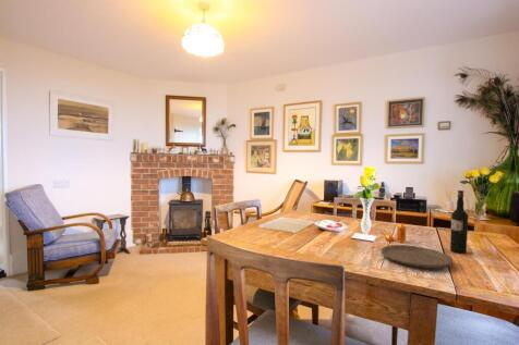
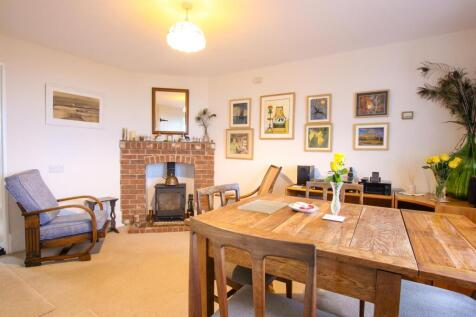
- wine bottle [449,189,469,255]
- plate [379,244,455,269]
- pepper shaker [384,222,407,244]
